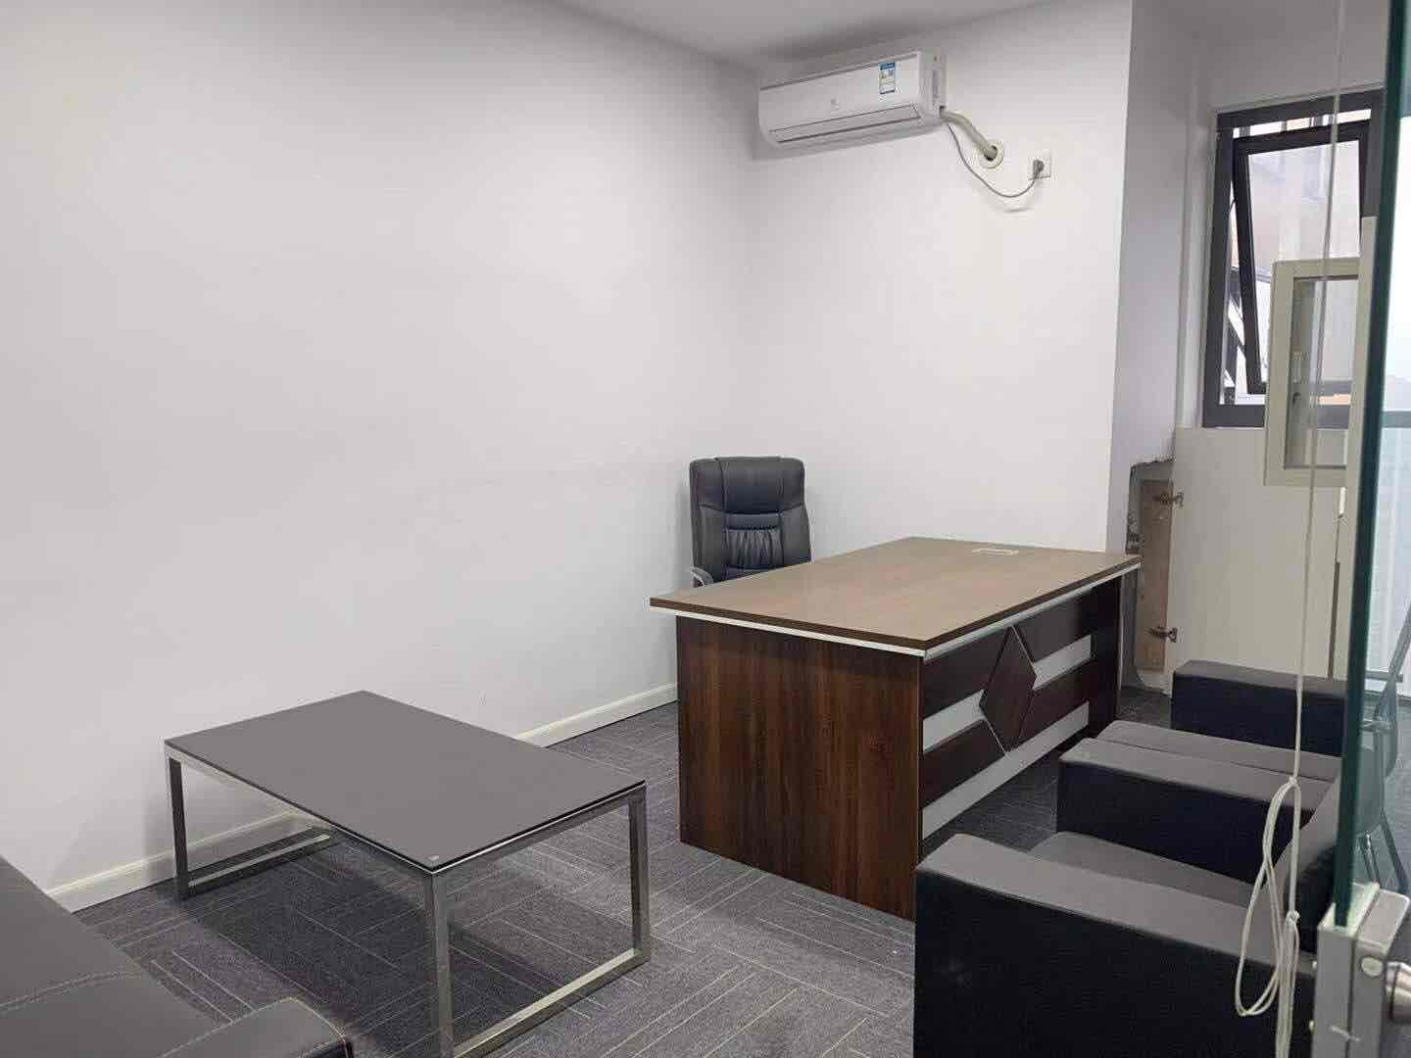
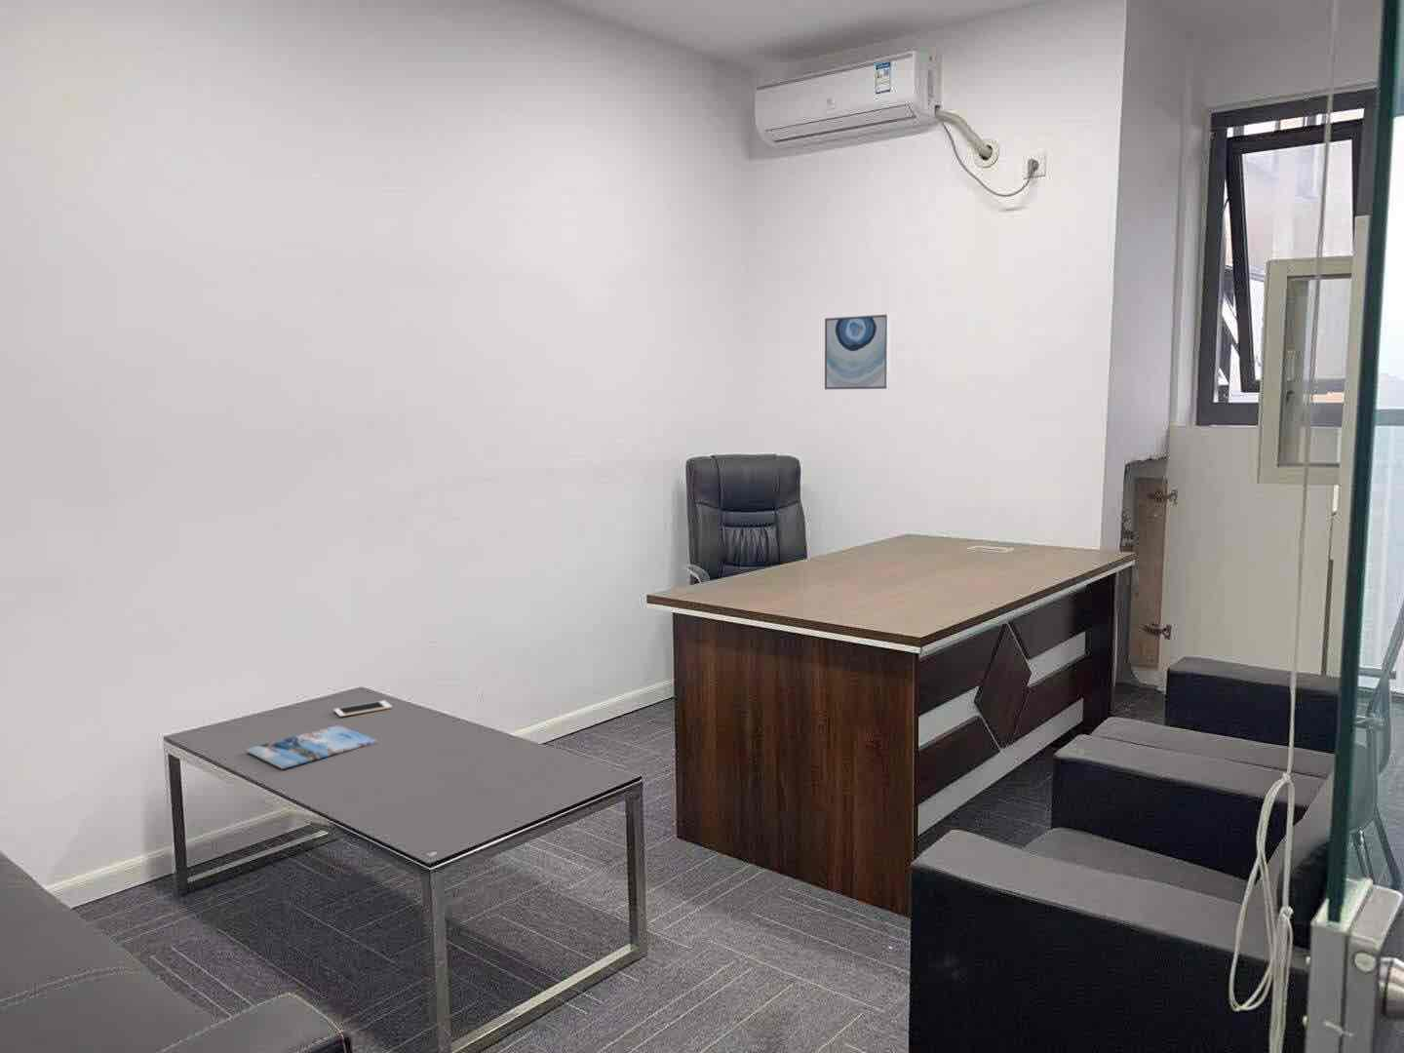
+ wall art [824,314,891,390]
+ cell phone [334,700,392,718]
+ magazine [245,724,378,770]
